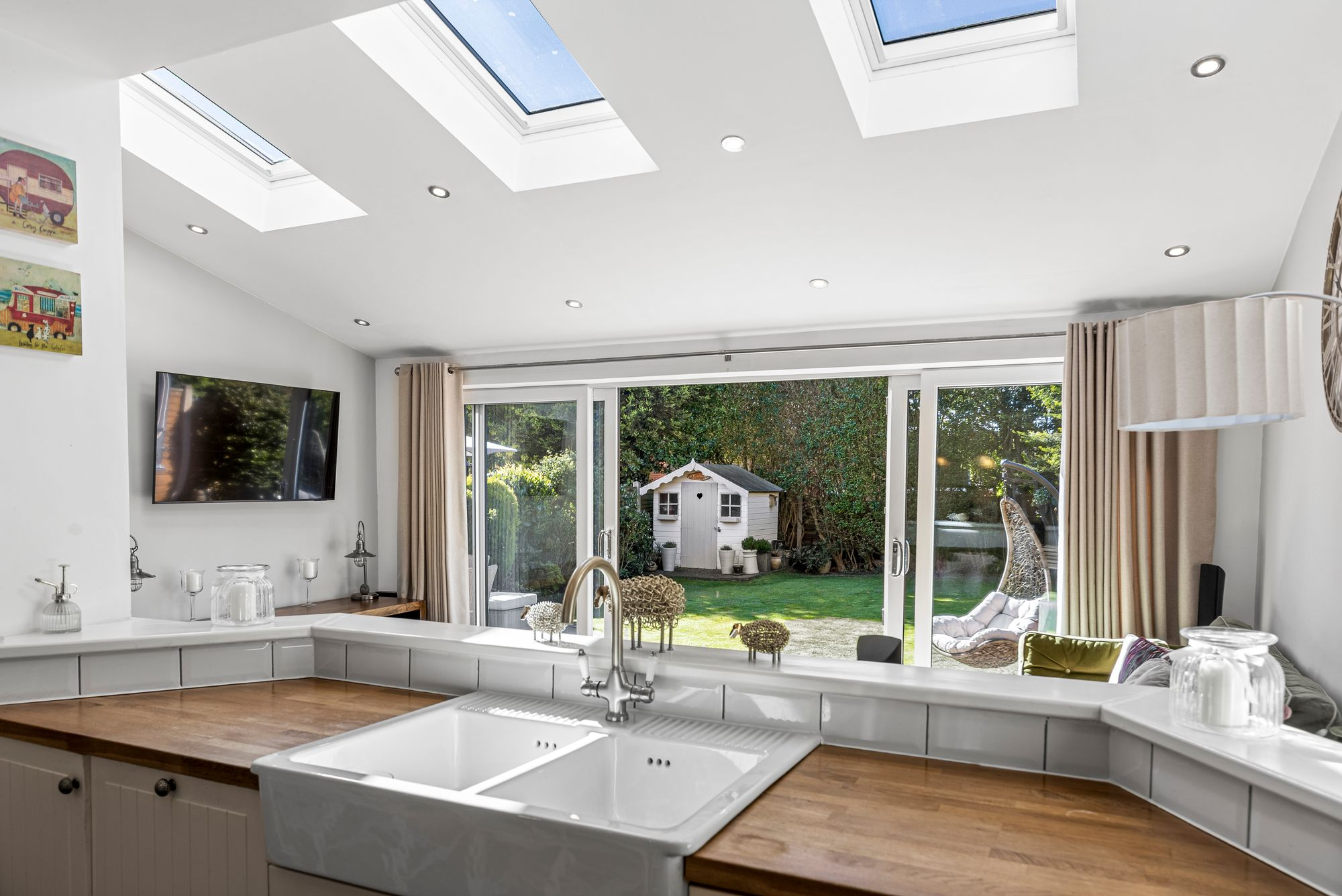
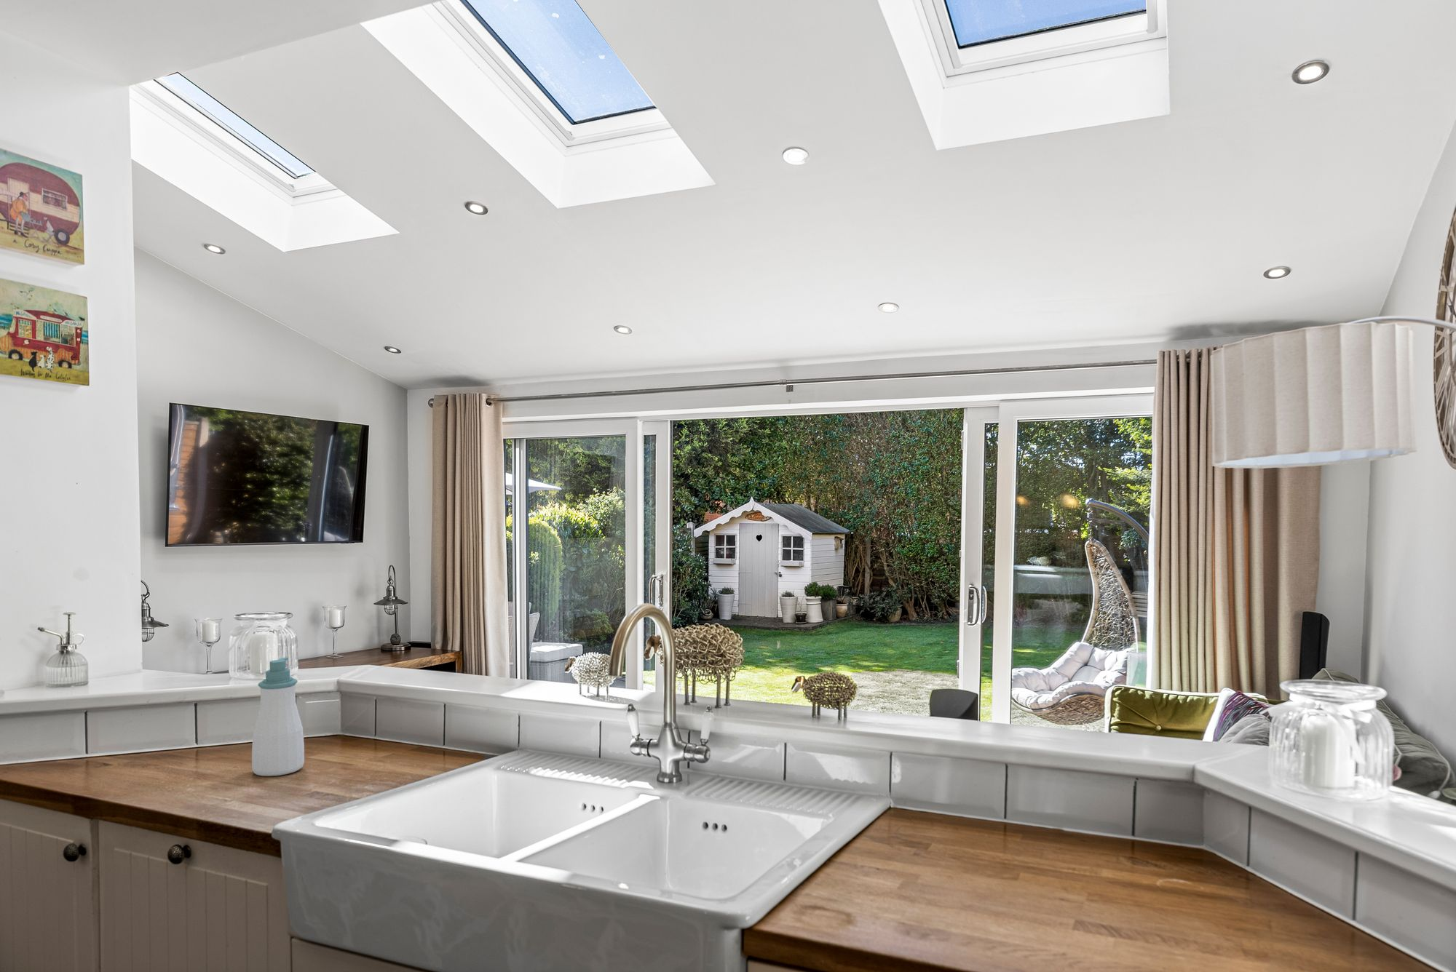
+ soap bottle [251,657,305,777]
